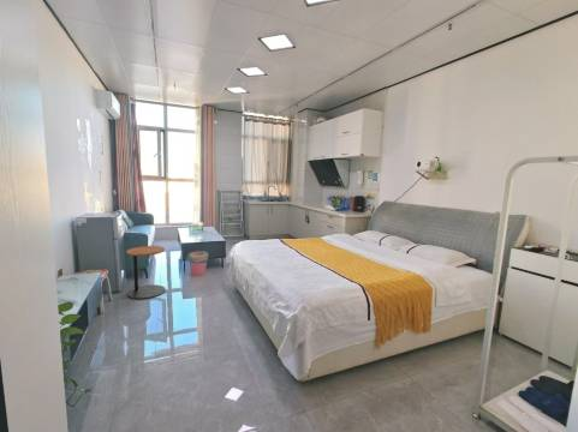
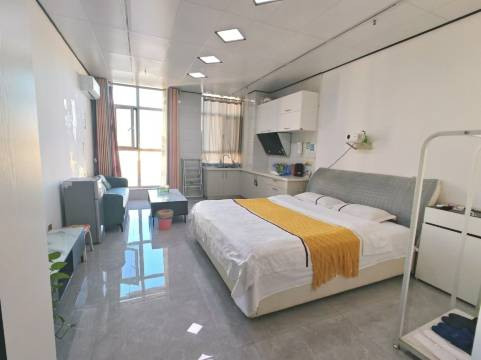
- side table [125,245,167,300]
